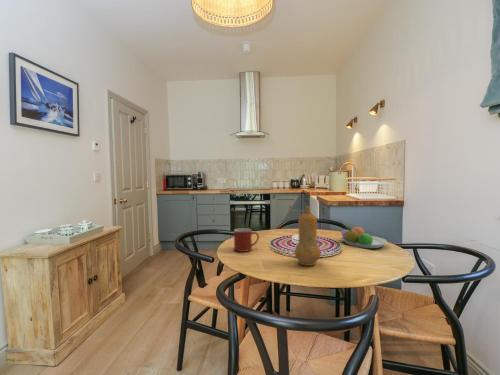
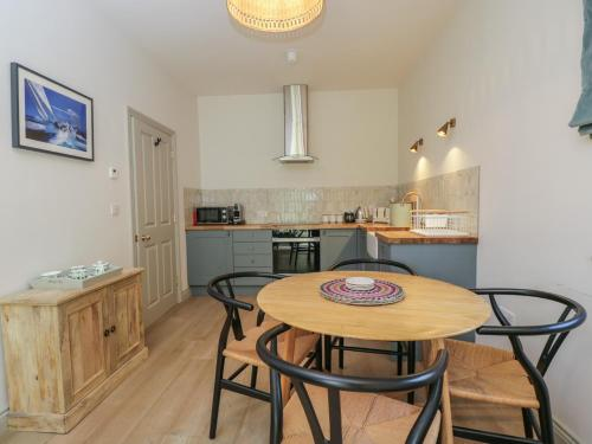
- pepper mill [287,204,322,267]
- fruit bowl [340,225,388,249]
- mug [233,227,260,253]
